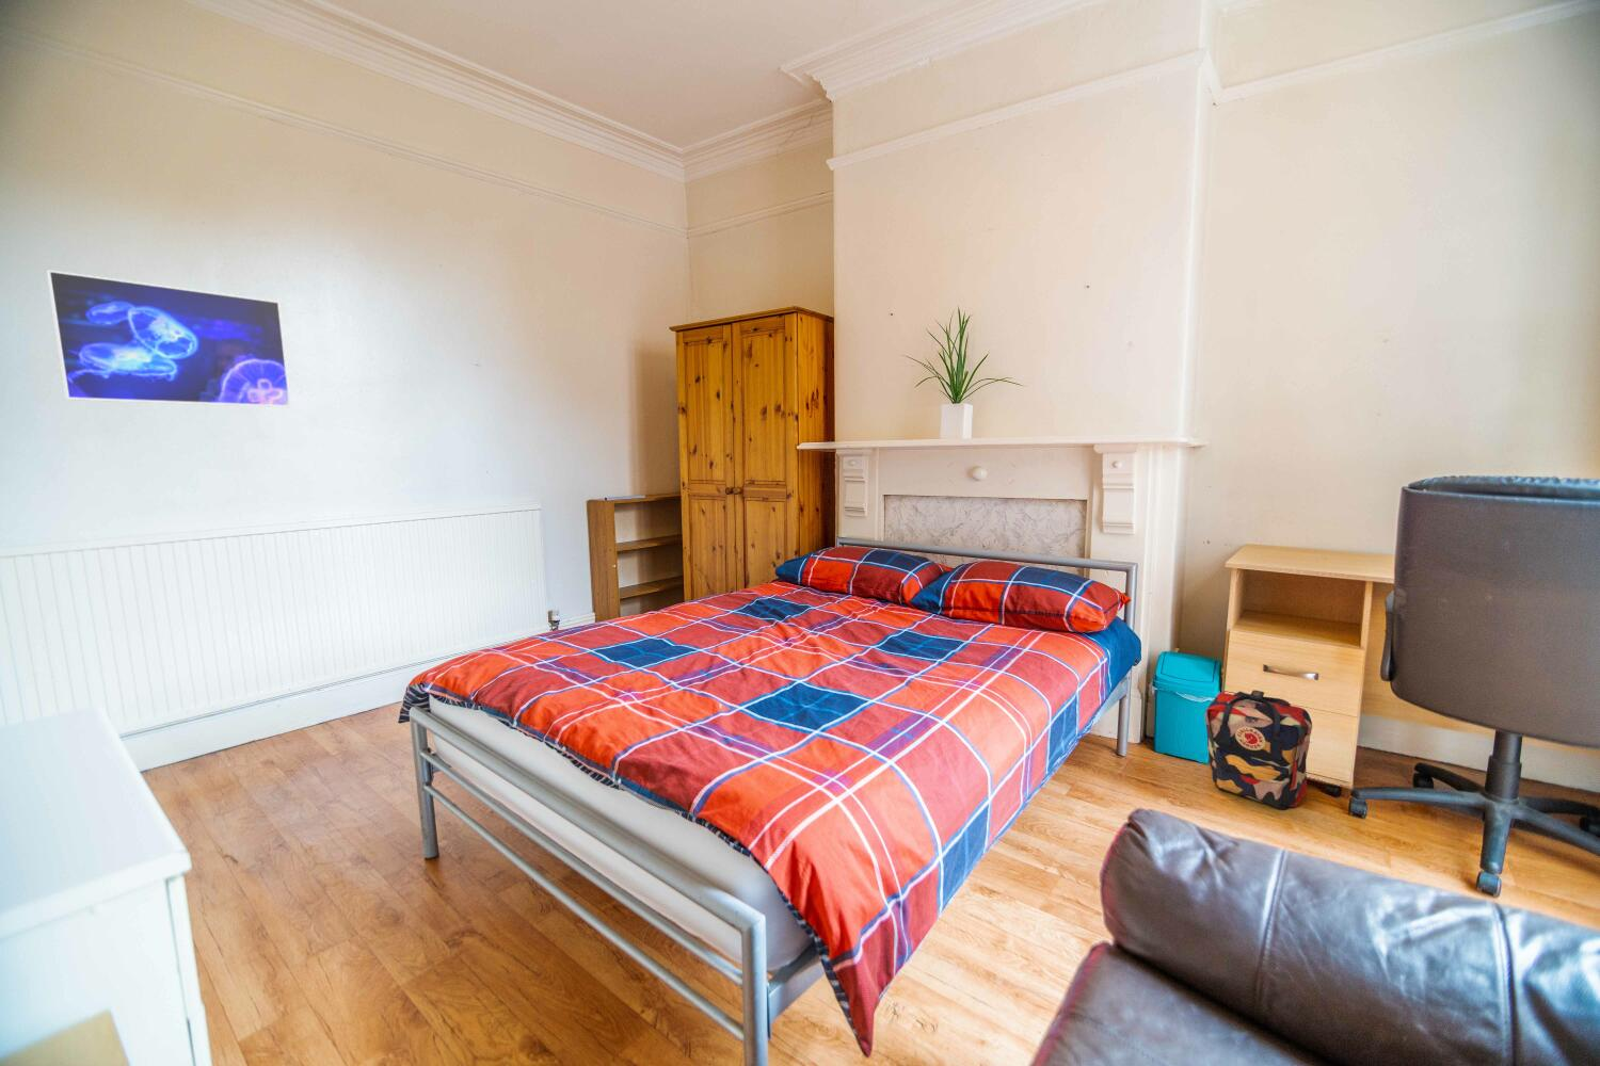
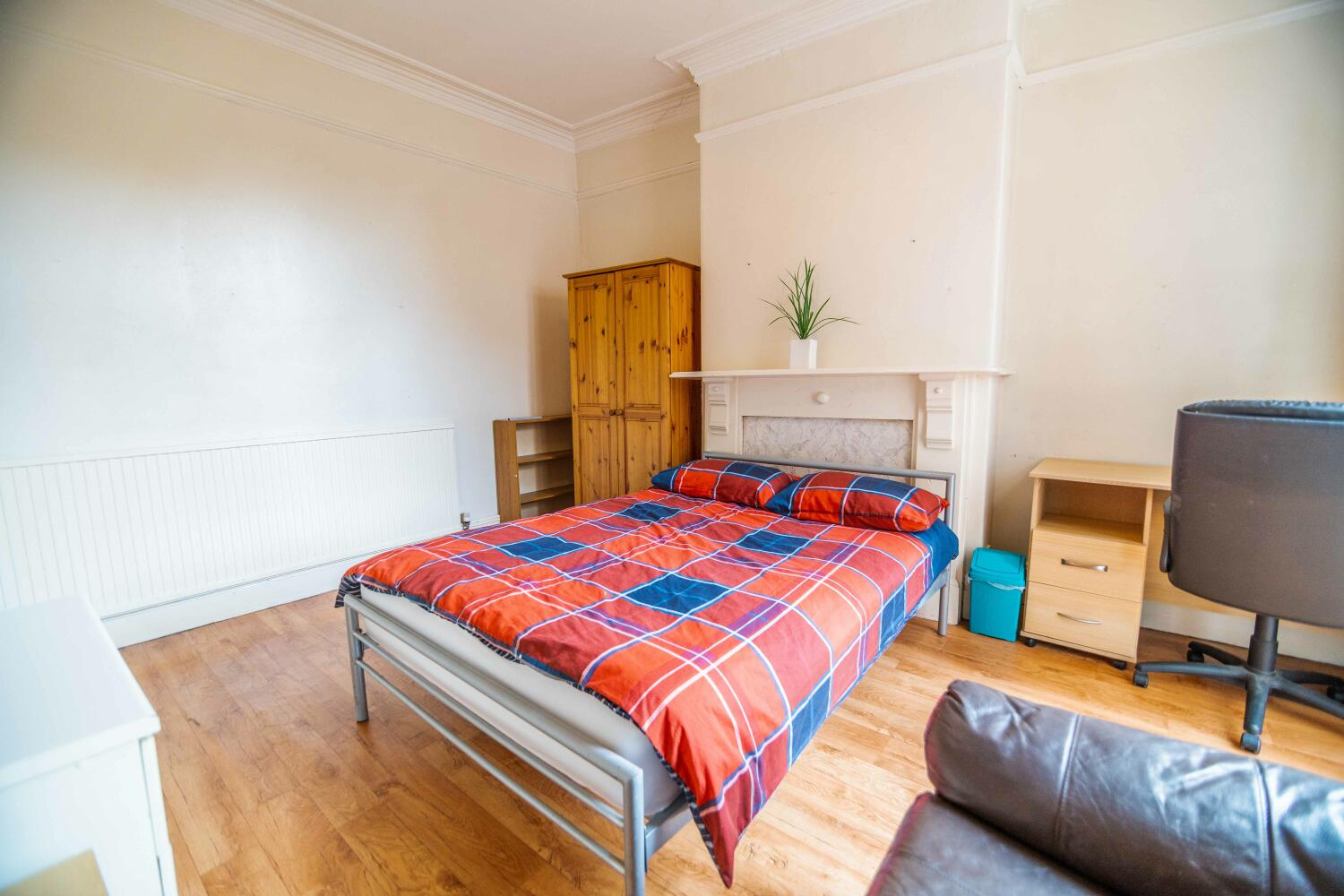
- backpack [1205,689,1313,811]
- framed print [46,269,293,408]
